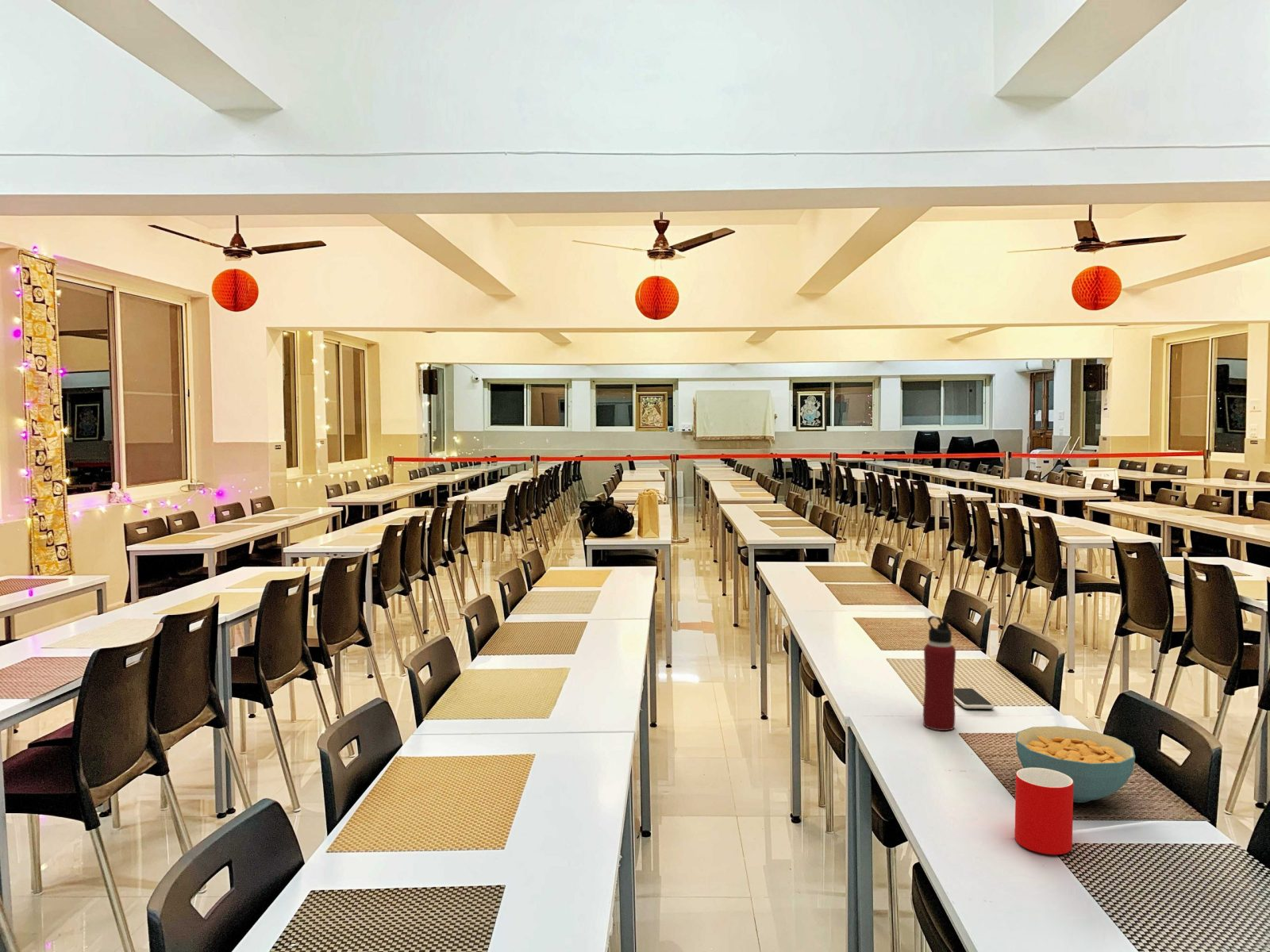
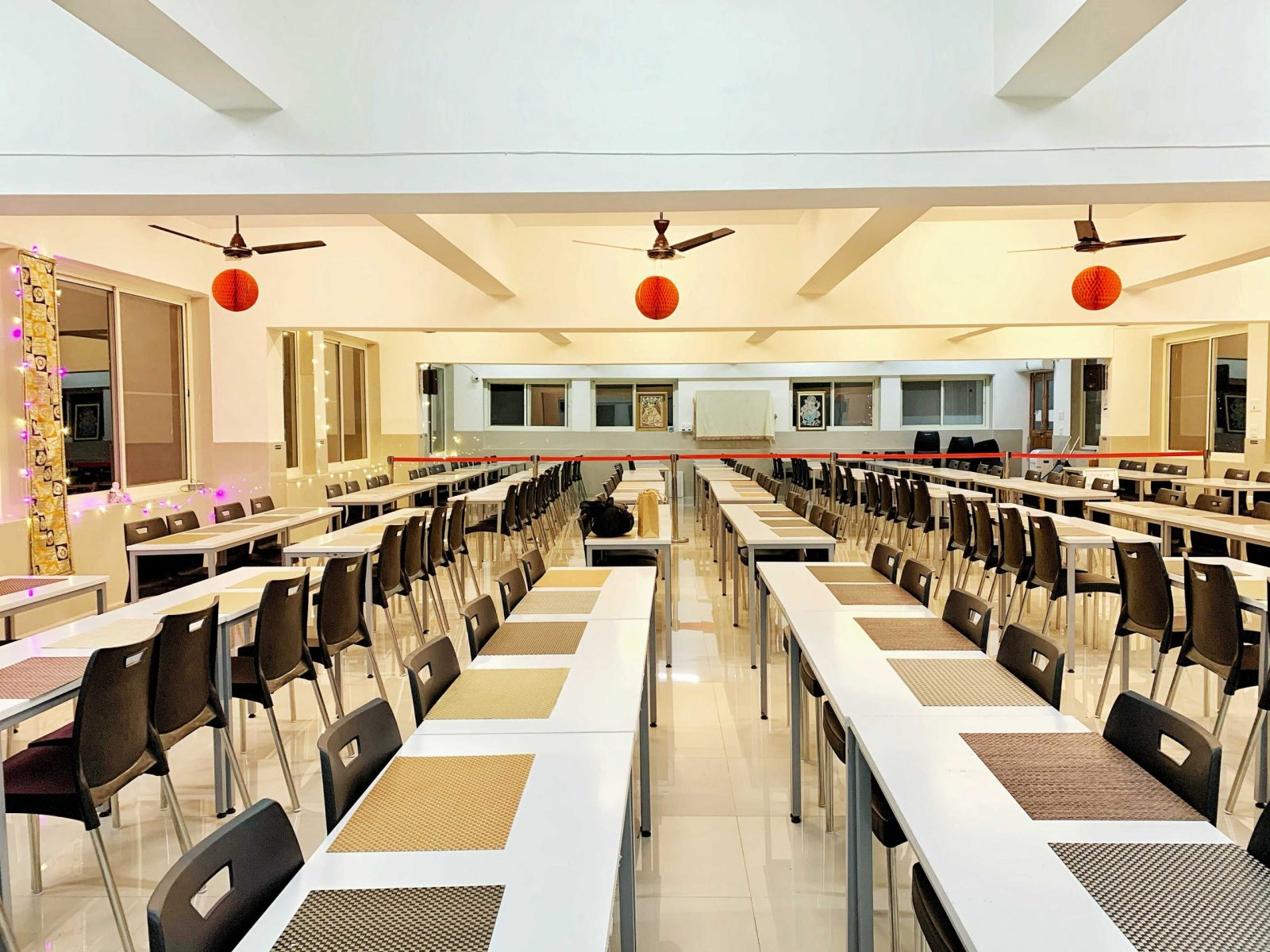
- cup [1014,768,1074,855]
- cereal bowl [1015,725,1136,804]
- water bottle [922,614,956,731]
- smartphone [954,687,995,709]
